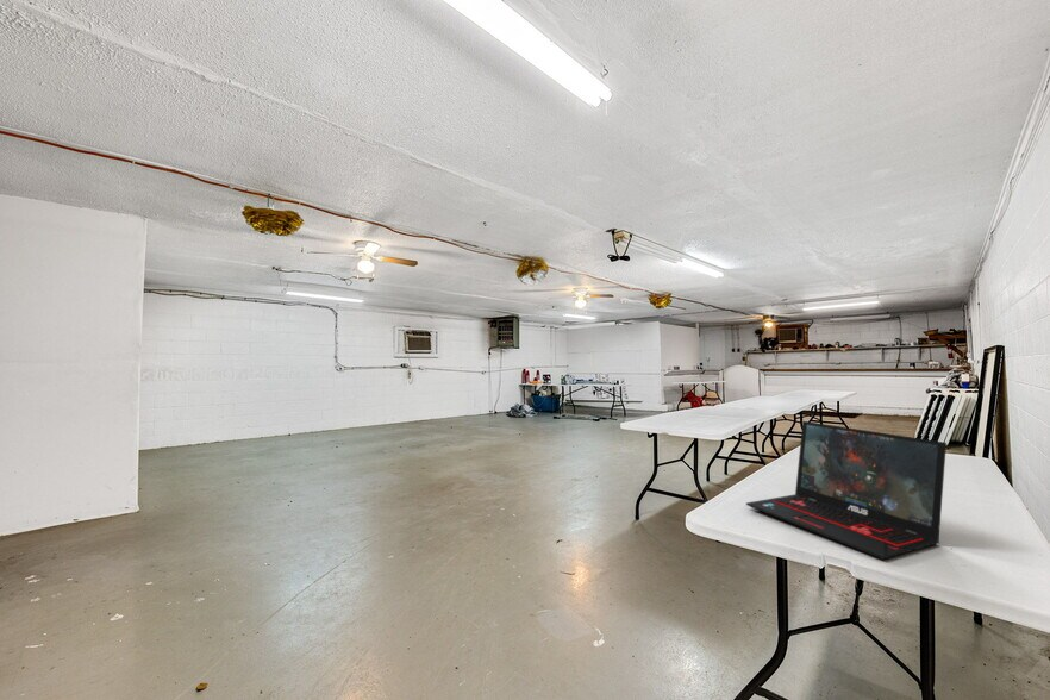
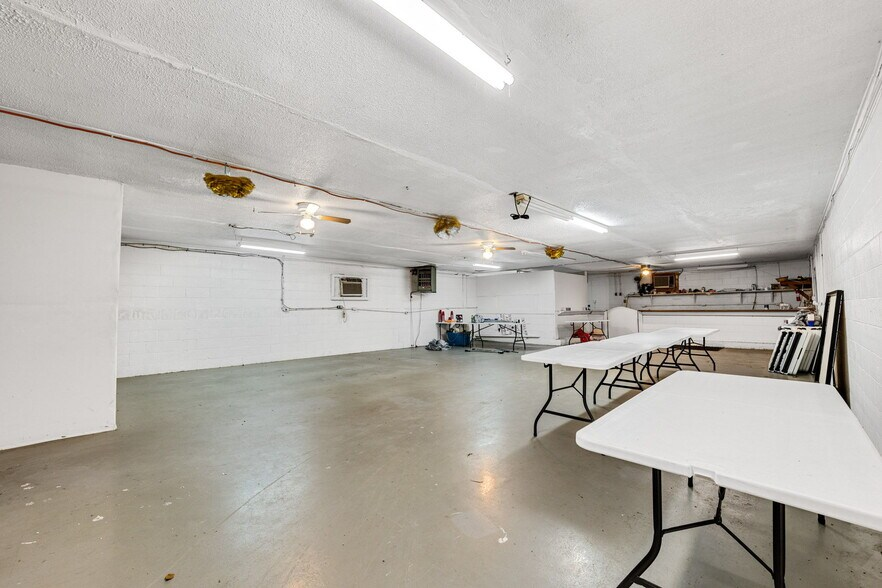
- laptop [745,420,948,561]
